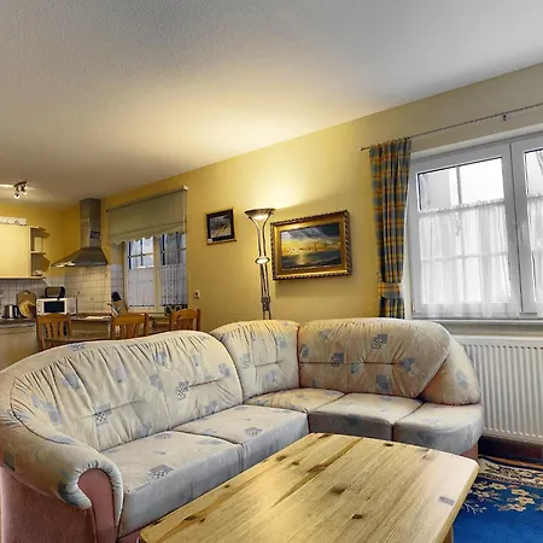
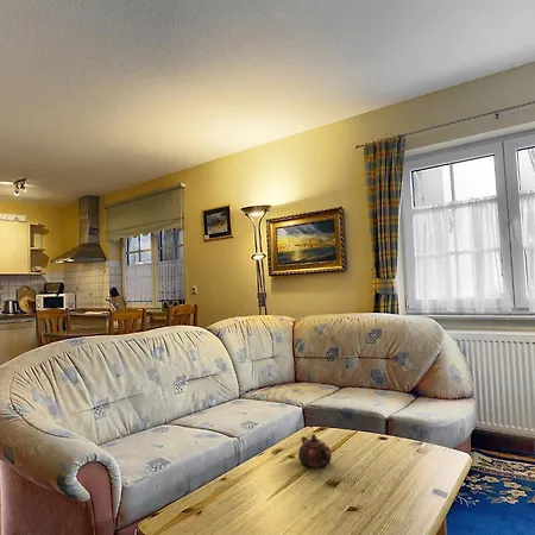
+ teapot [297,433,333,468]
